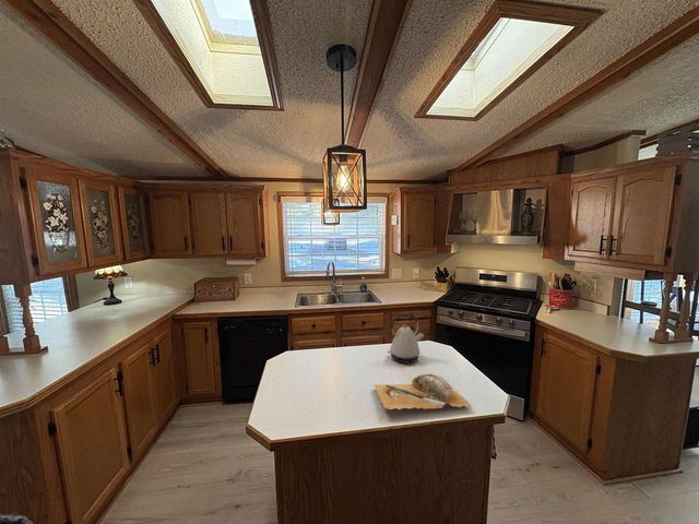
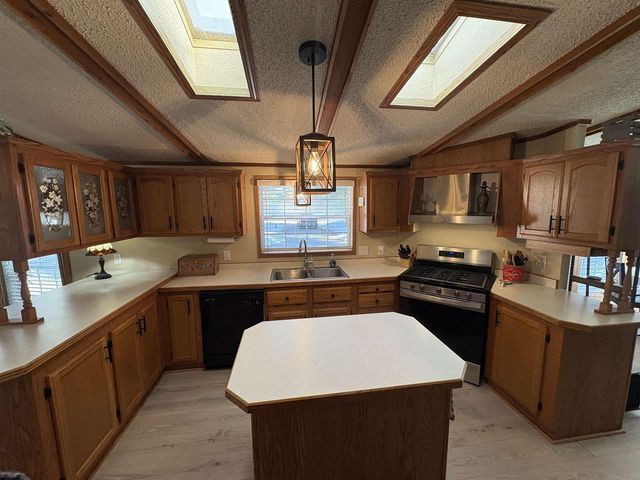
- chopping board [372,373,473,410]
- kettle [387,312,425,365]
